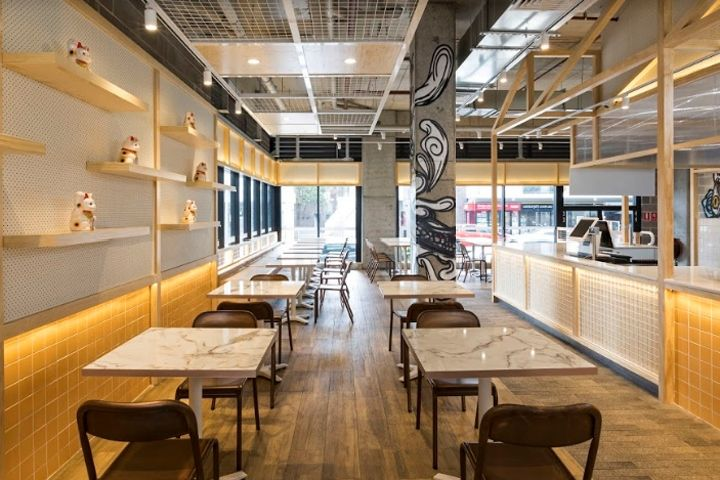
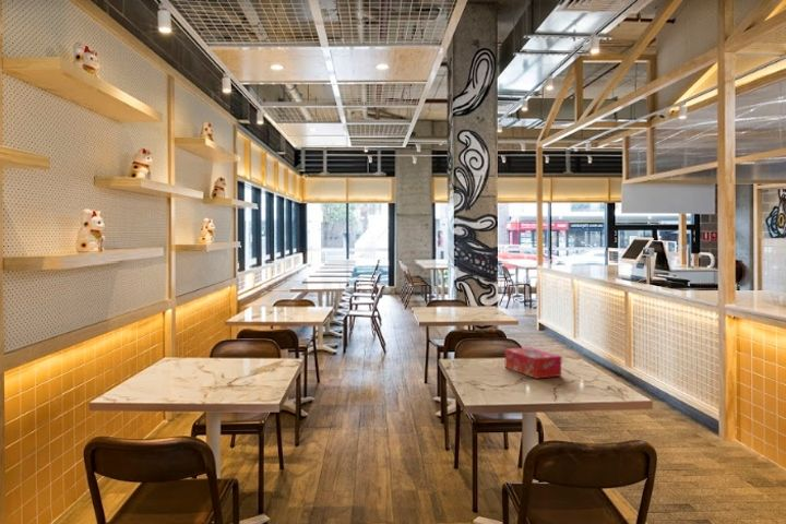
+ tissue box [504,346,562,380]
